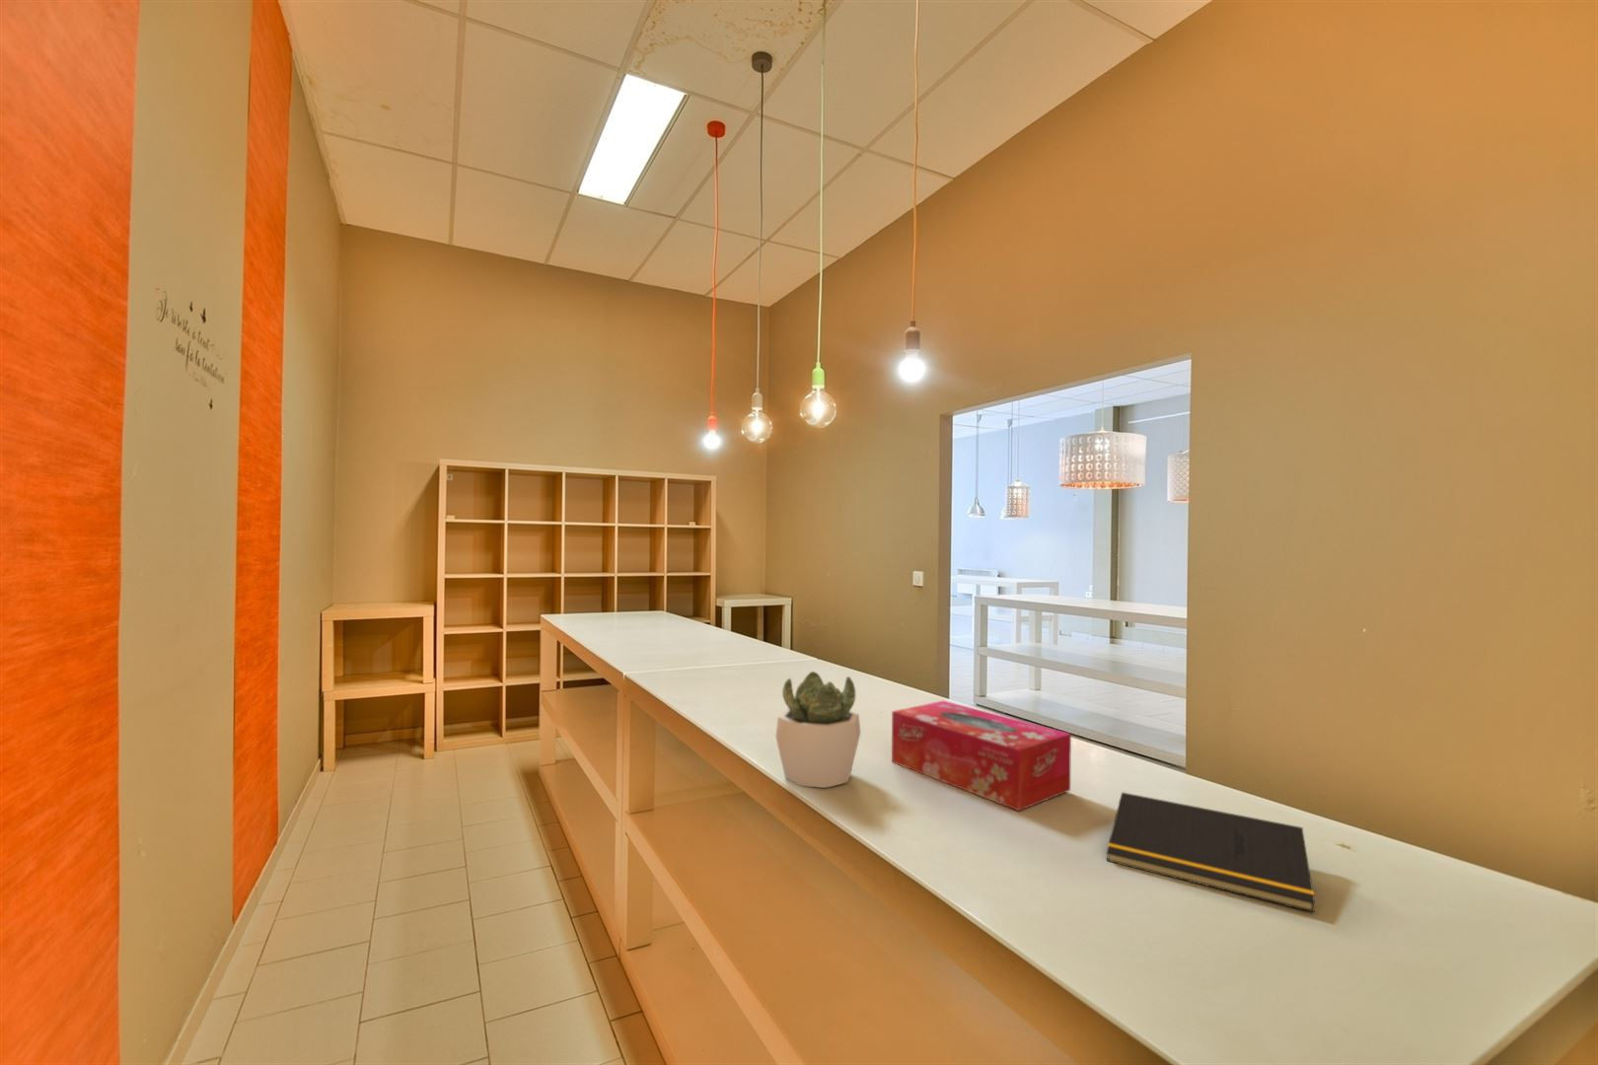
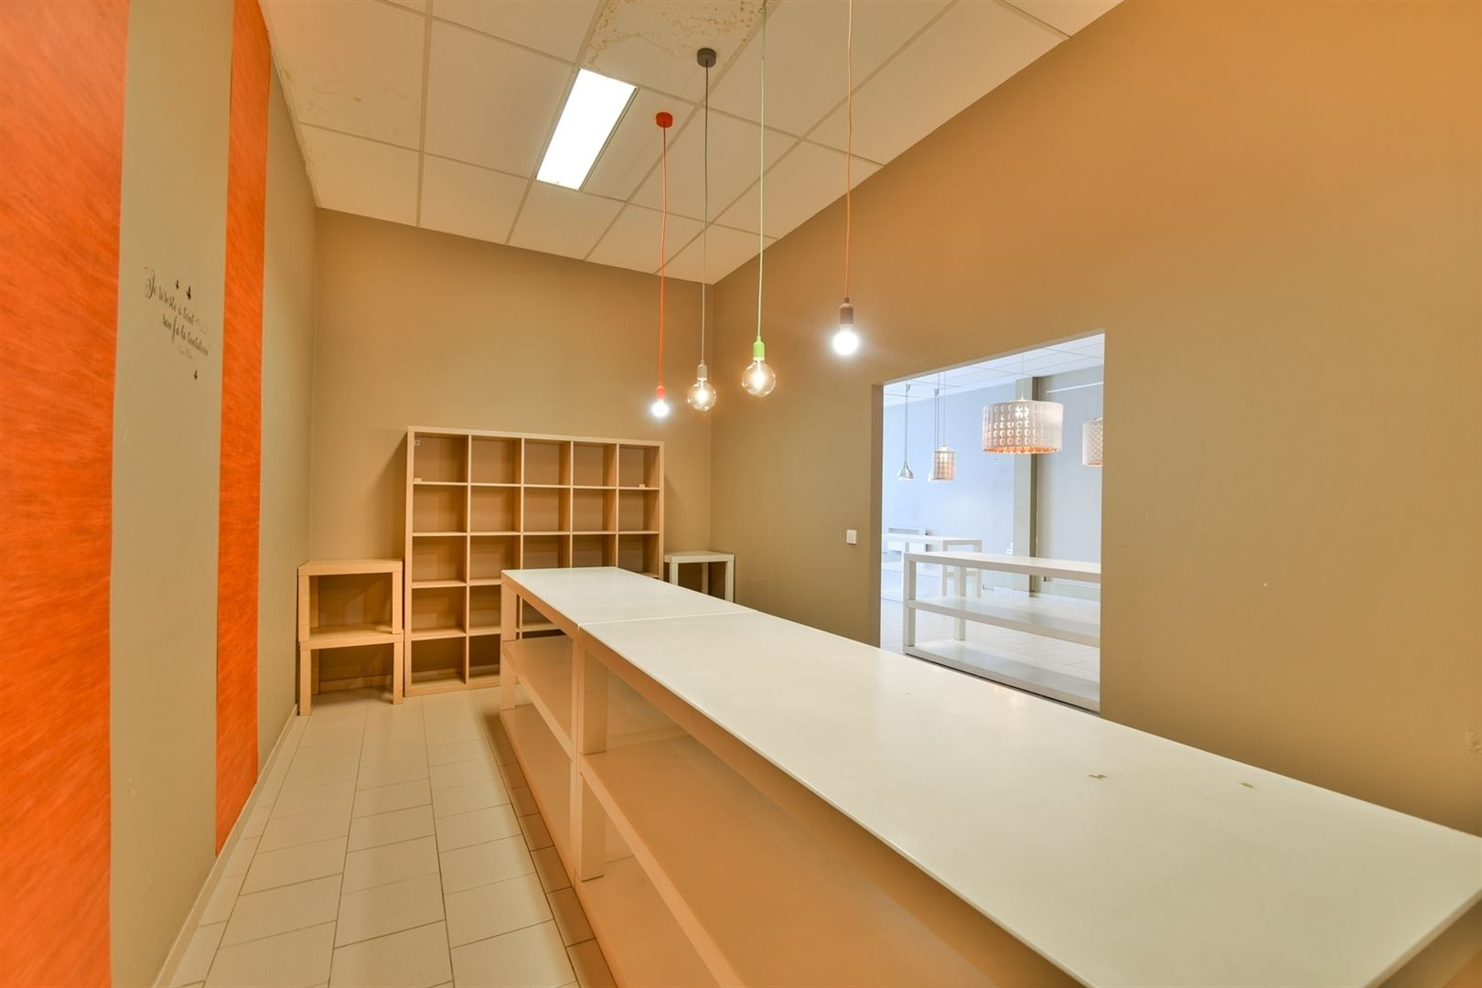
- succulent plant [774,670,861,789]
- tissue box [891,699,1072,812]
- notepad [1106,790,1316,914]
